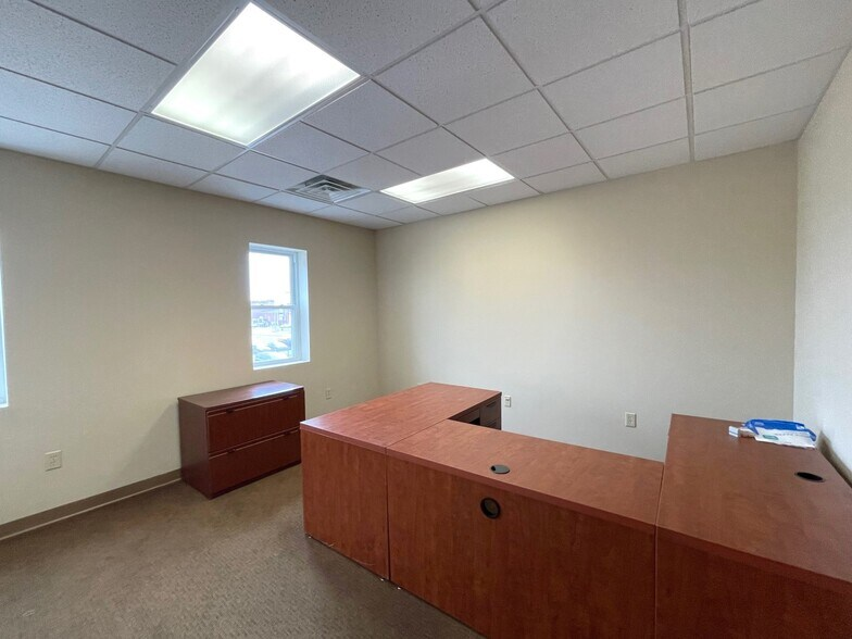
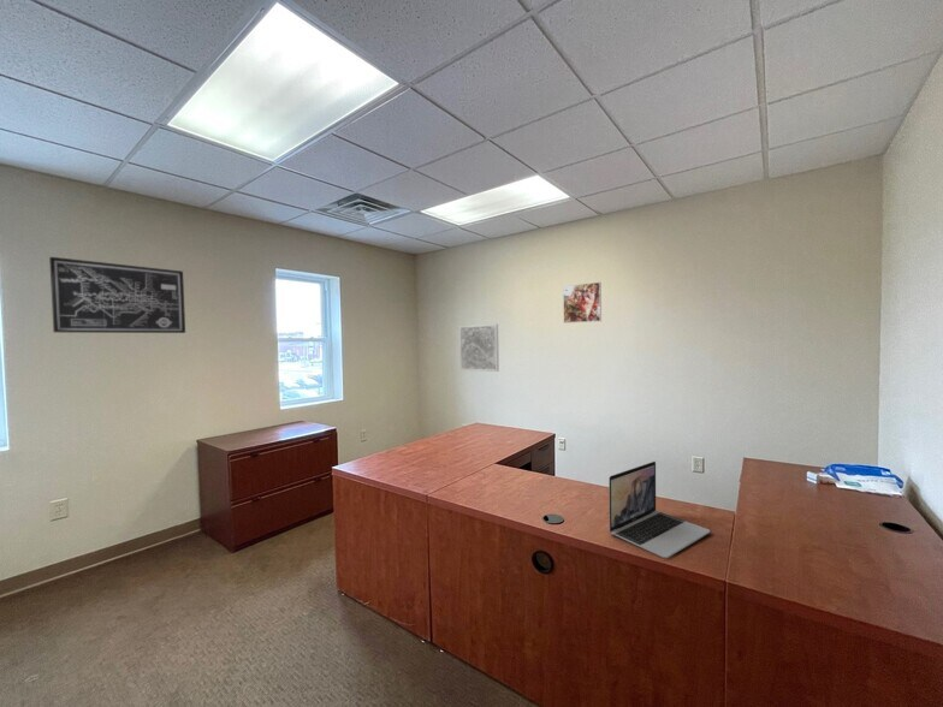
+ laptop [607,461,711,559]
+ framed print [562,281,603,325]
+ wall art [48,256,186,334]
+ wall art [458,323,500,373]
